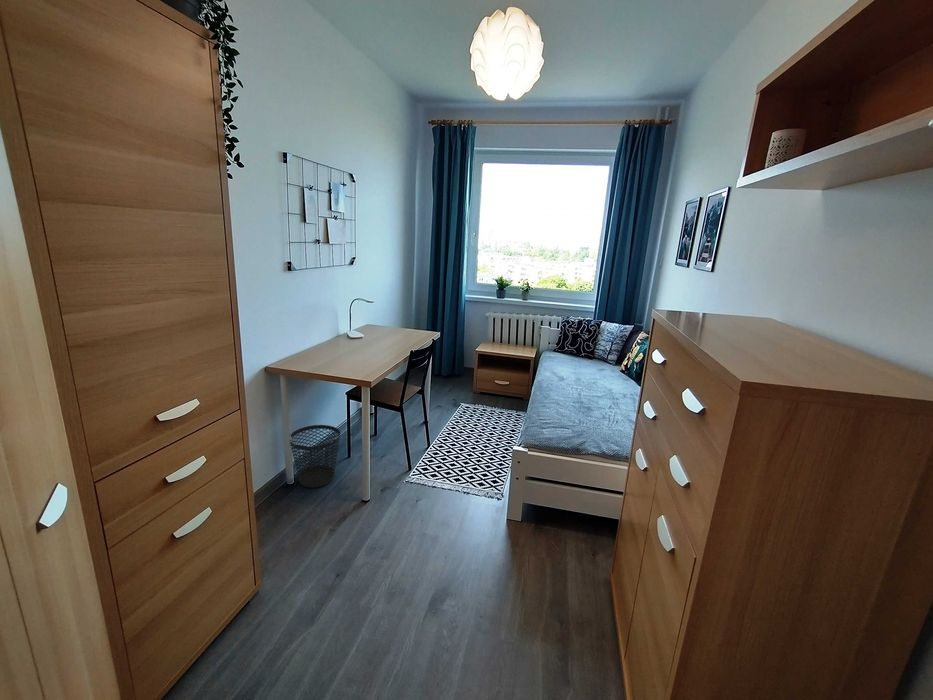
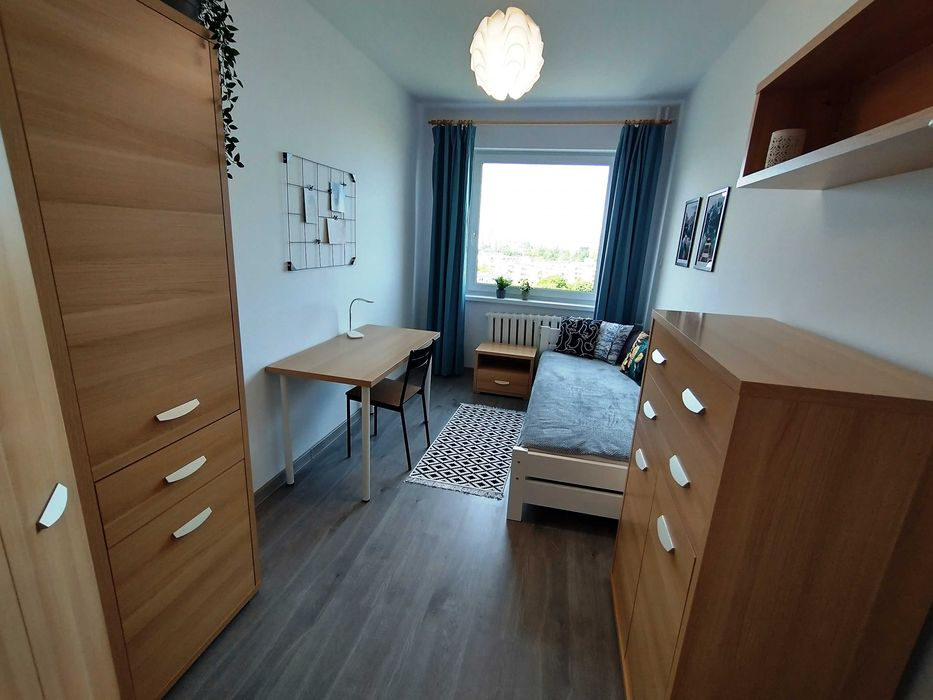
- wastebasket [289,424,341,489]
